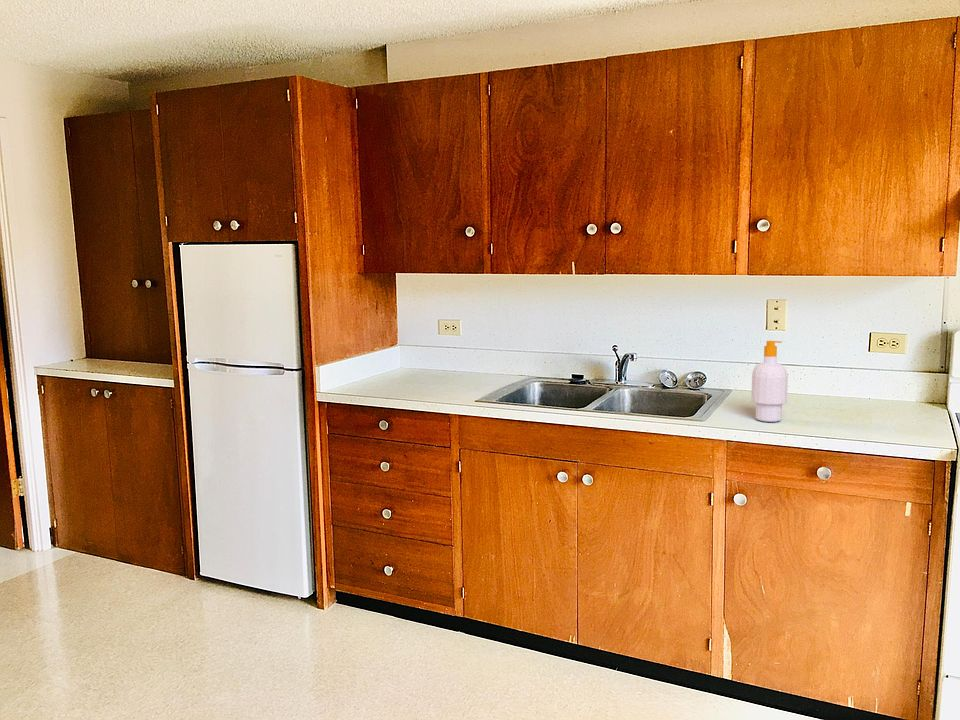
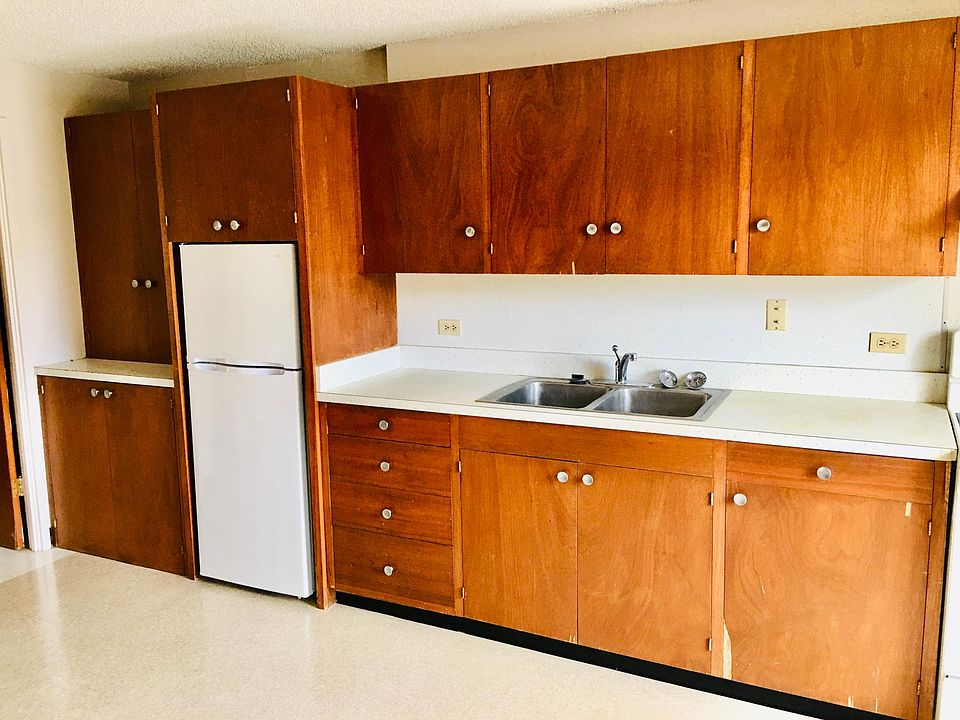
- soap bottle [751,340,789,423]
